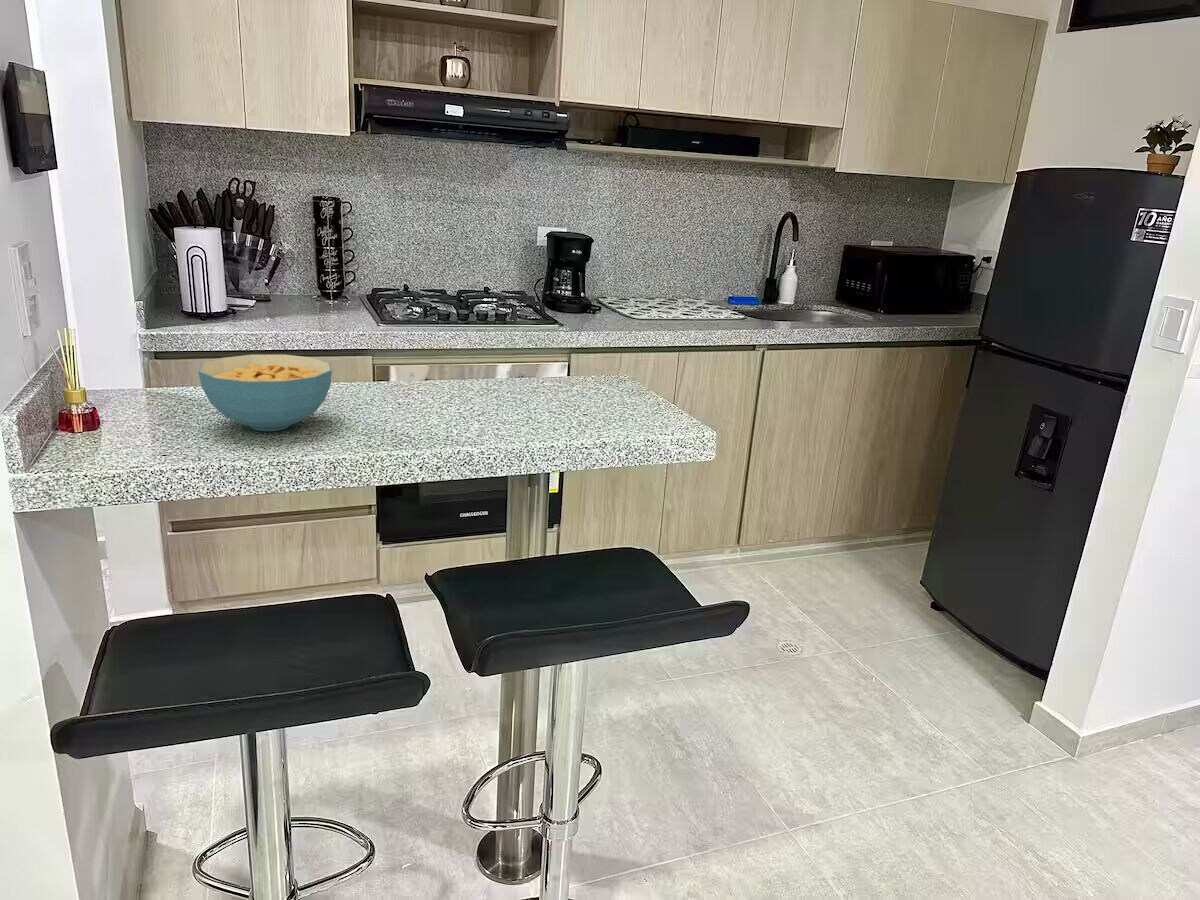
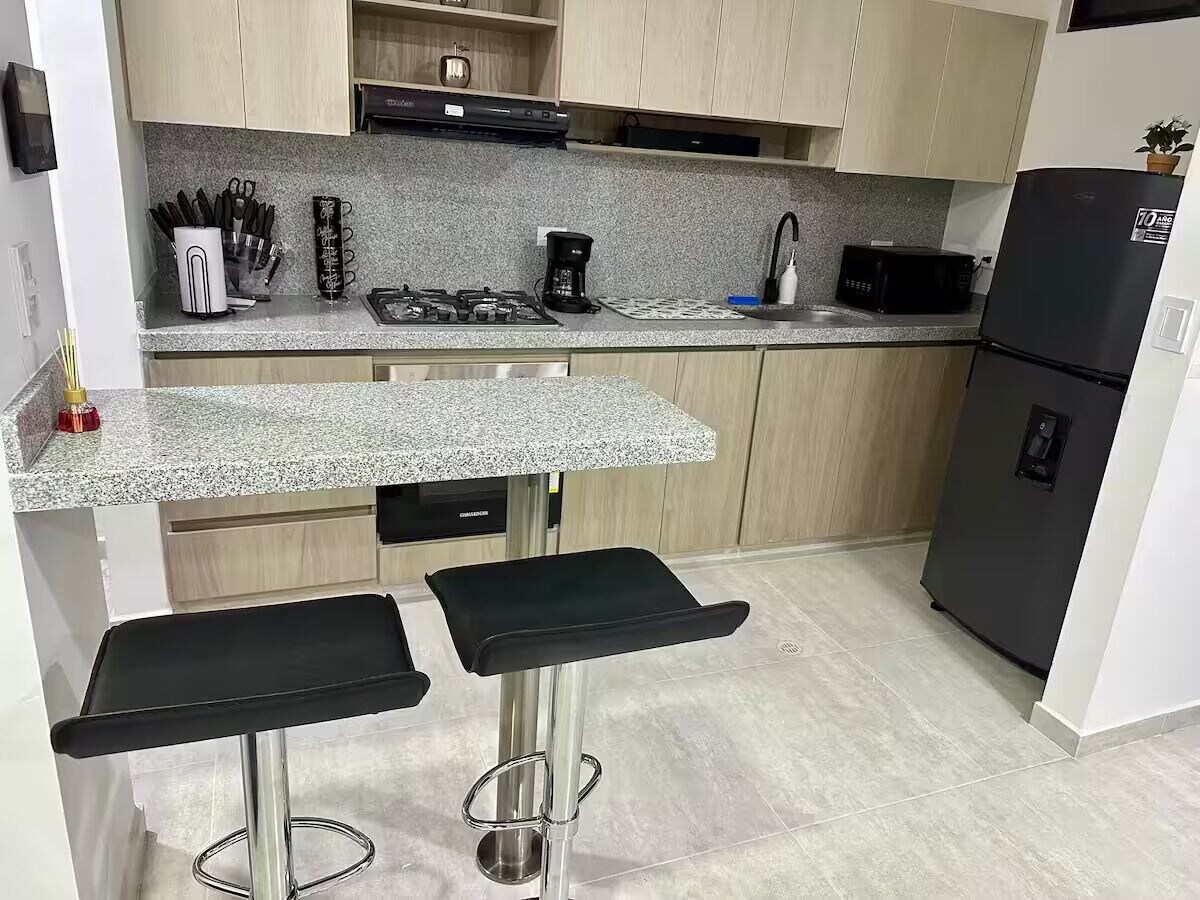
- cereal bowl [197,353,333,432]
